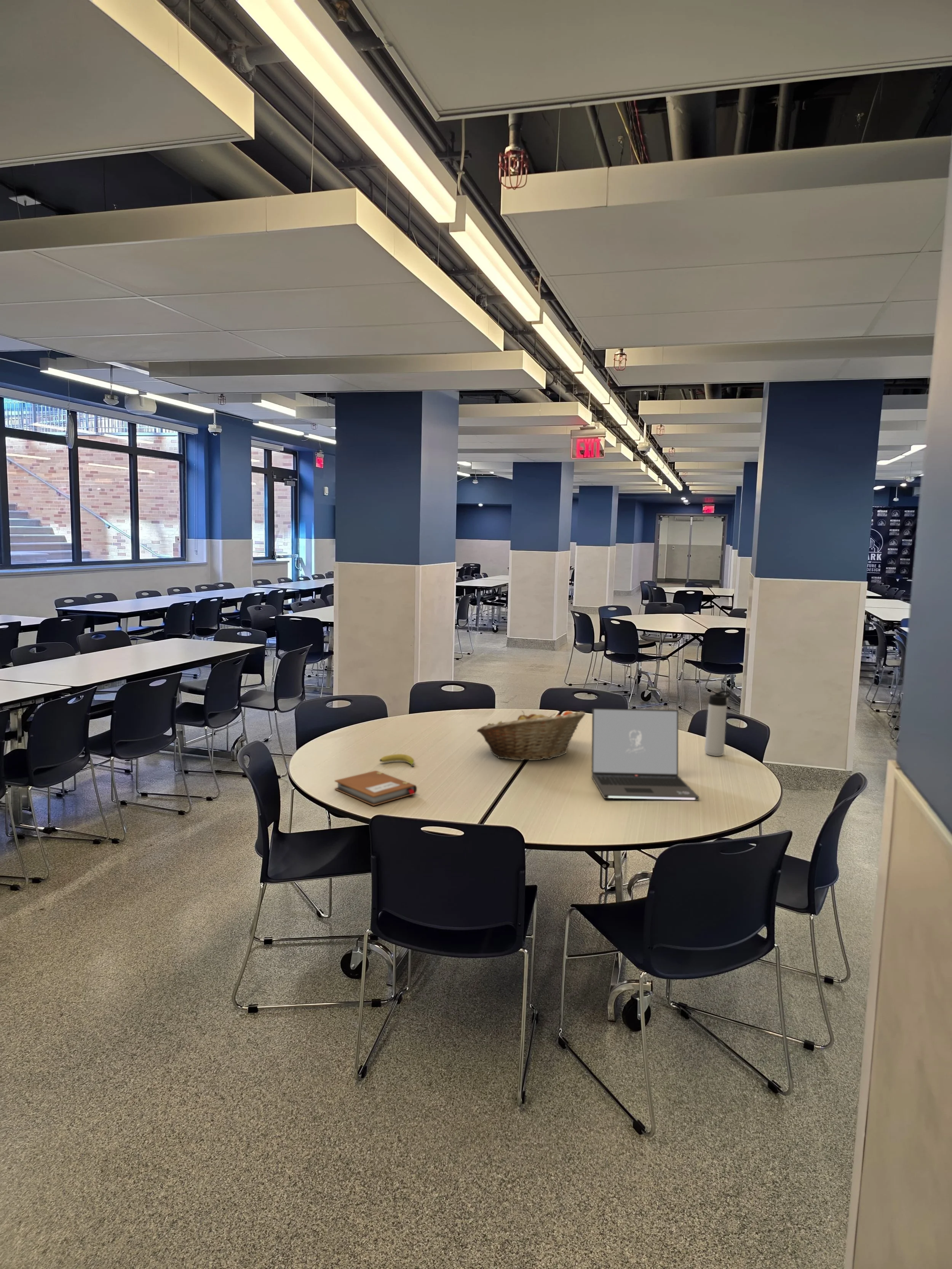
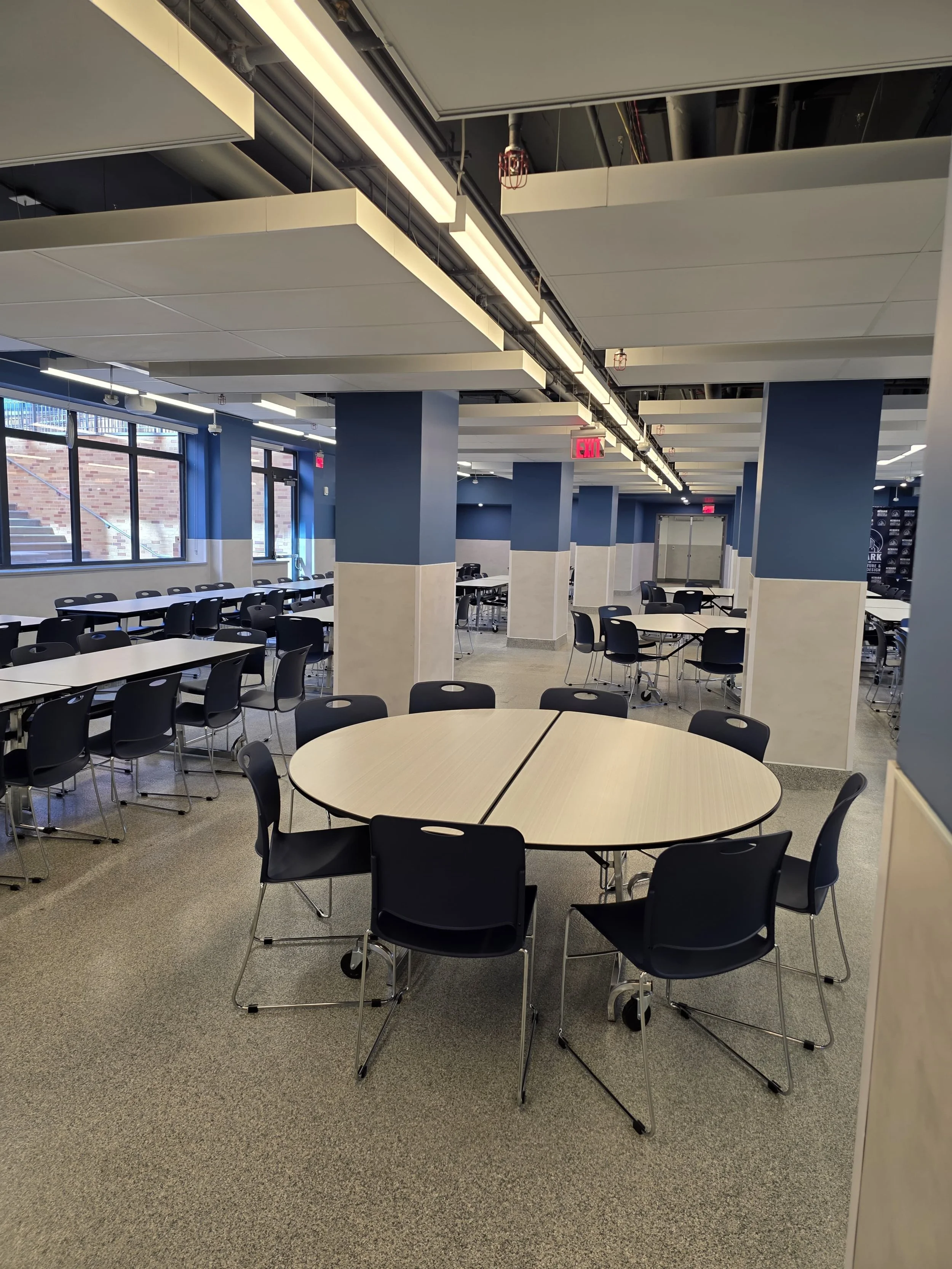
- thermos bottle [704,690,731,757]
- fruit basket [476,710,586,761]
- notebook [334,770,417,806]
- laptop [591,707,700,801]
- fruit [379,753,415,767]
